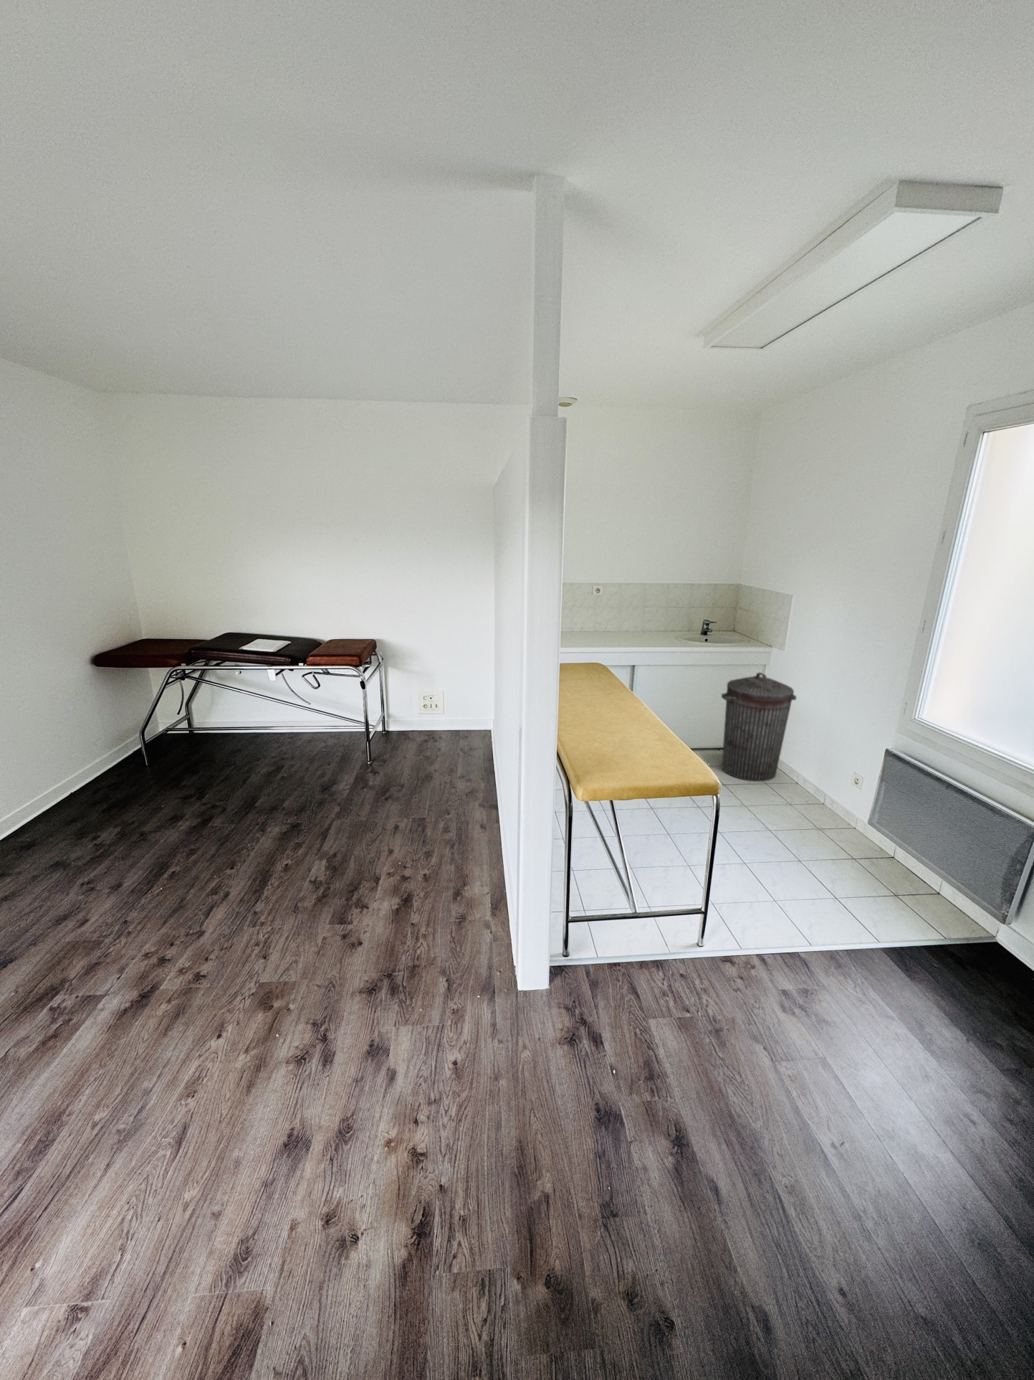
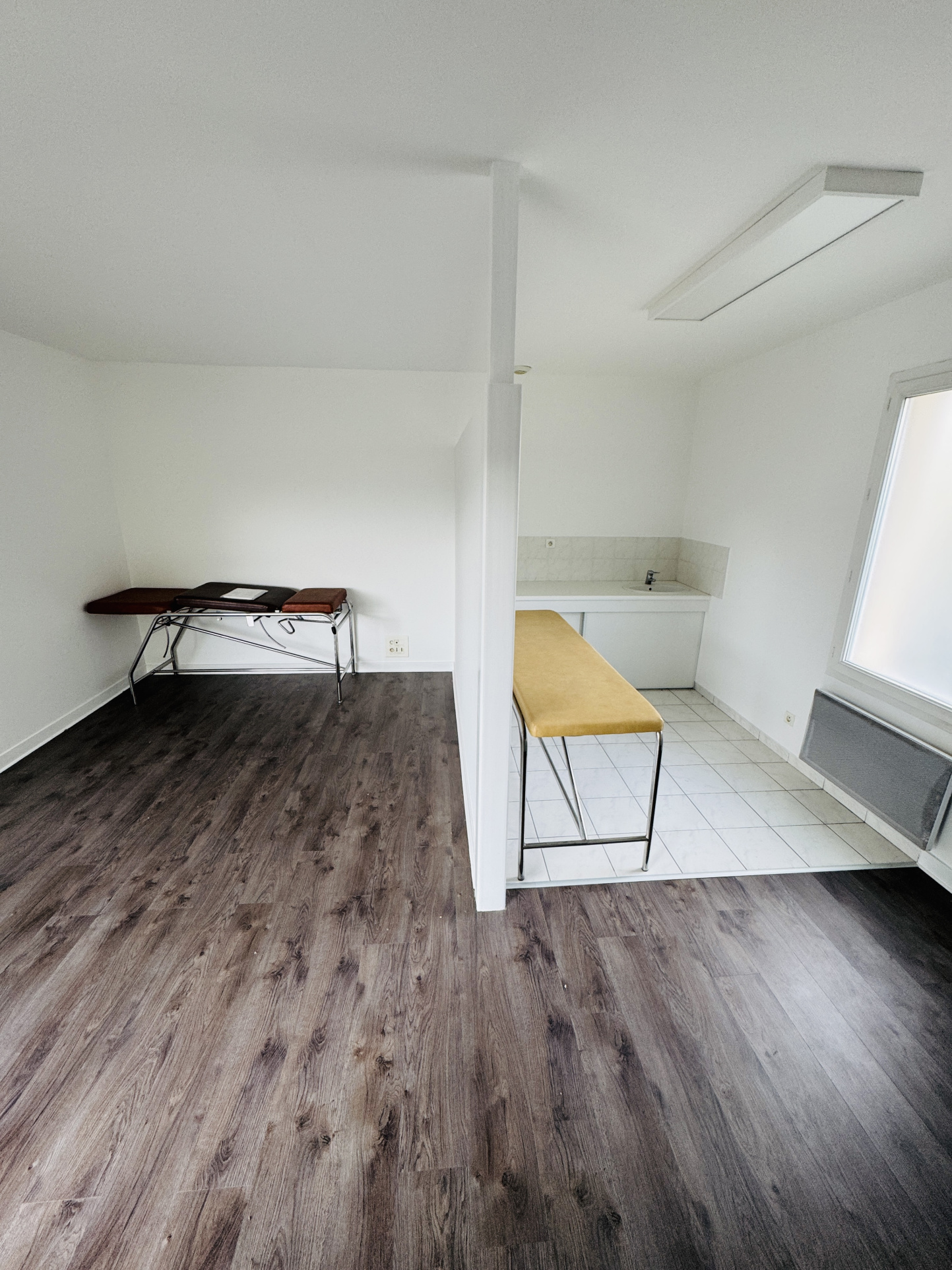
- trash can [721,672,797,782]
